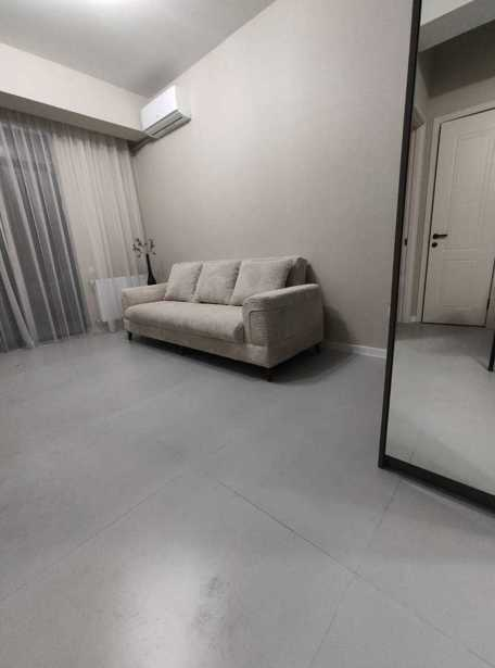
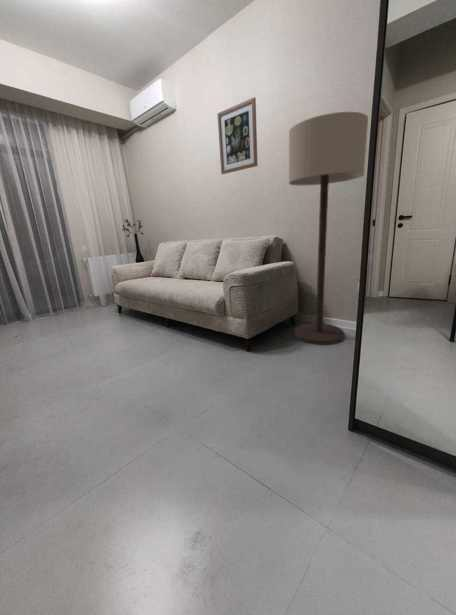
+ wall art [216,96,259,175]
+ floor lamp [288,111,369,346]
